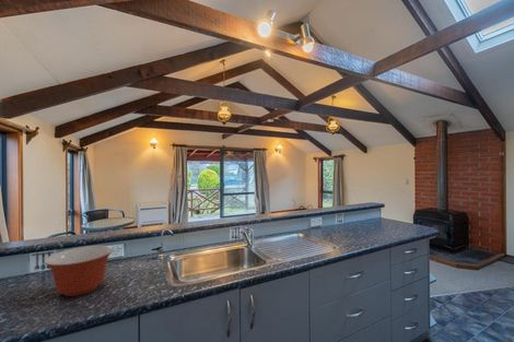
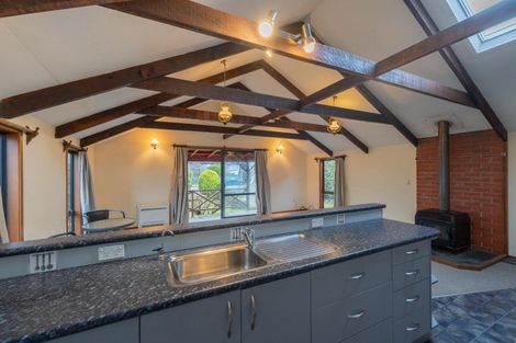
- mixing bowl [43,245,114,297]
